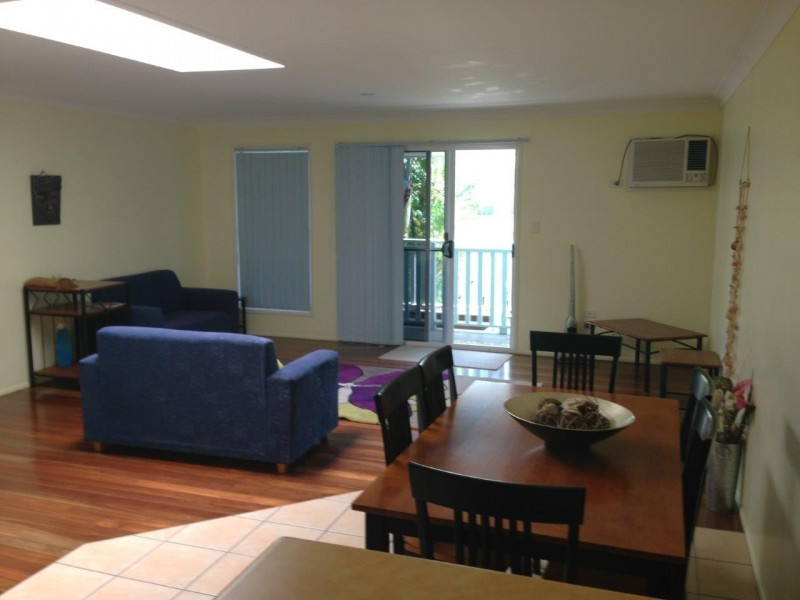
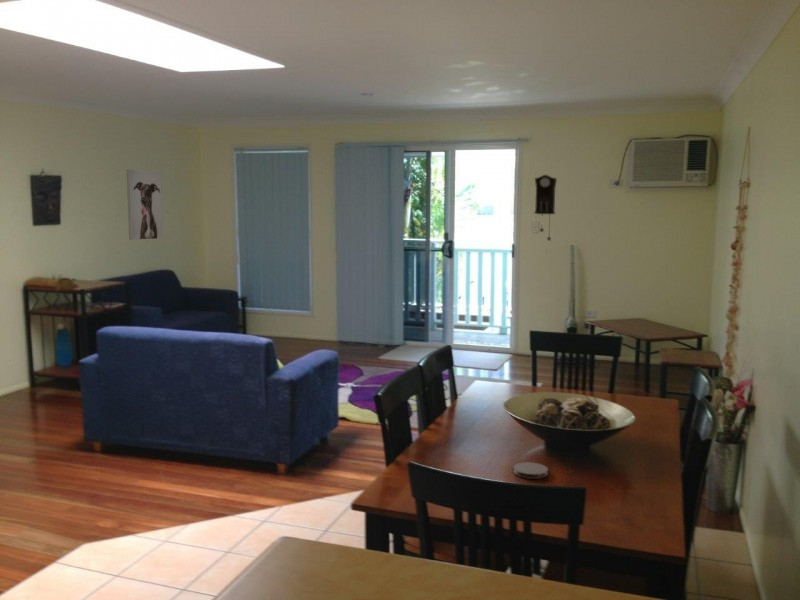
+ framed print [126,168,164,241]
+ pendulum clock [533,174,558,242]
+ coaster [512,461,549,480]
